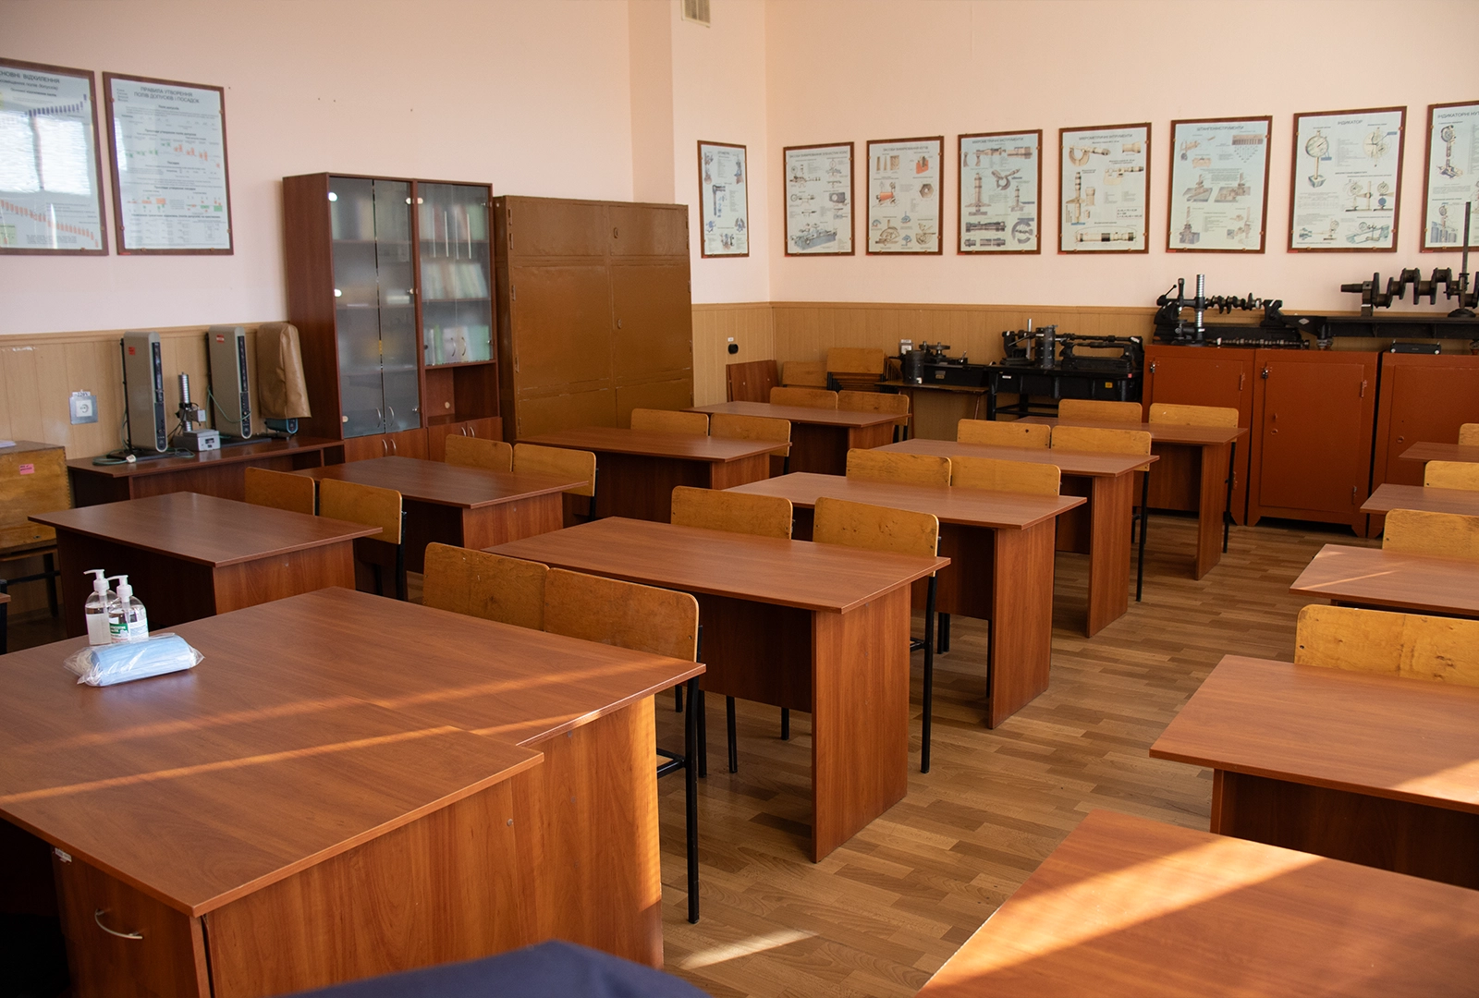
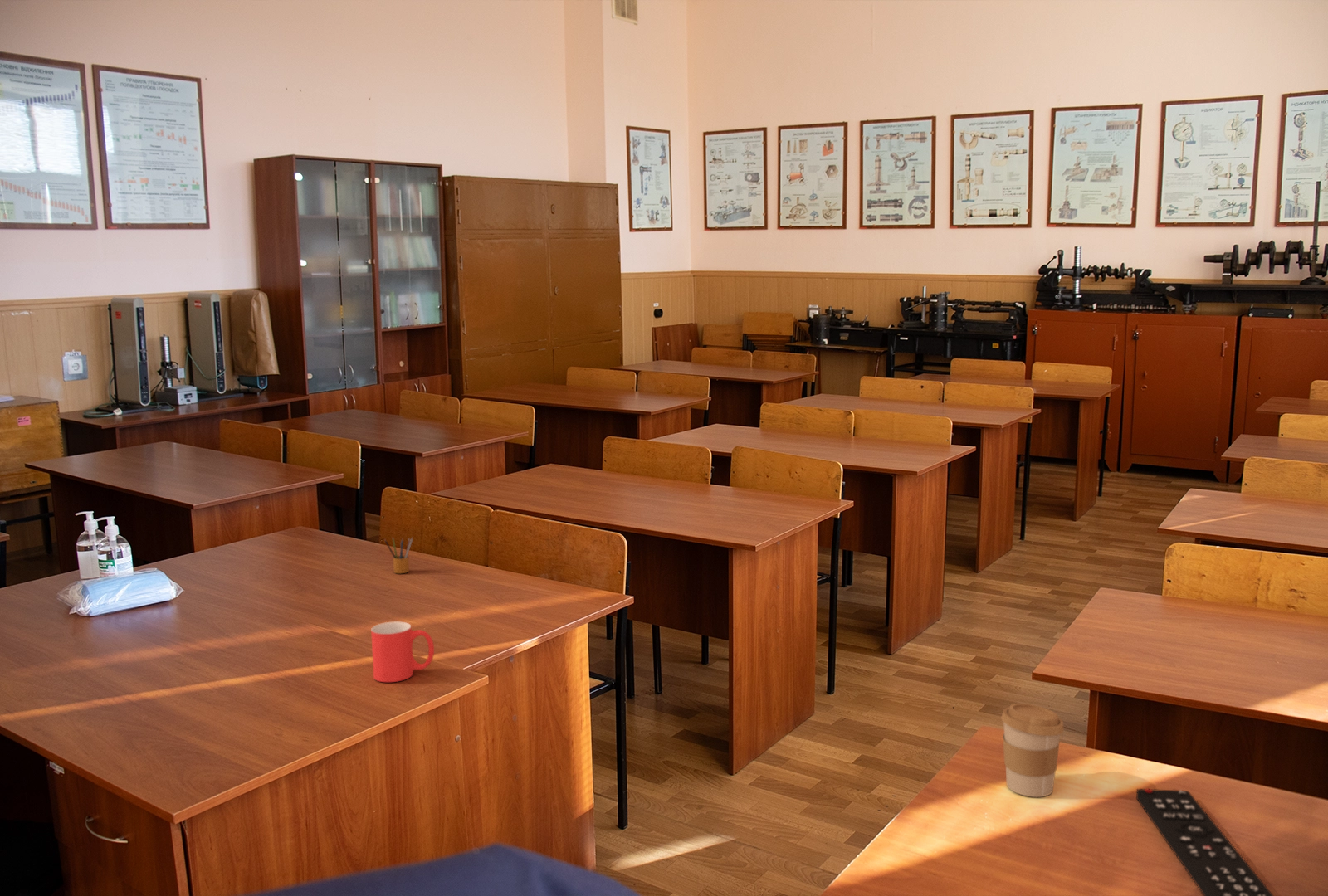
+ coffee cup [1000,703,1065,798]
+ mug [370,621,435,683]
+ pencil box [383,536,413,574]
+ remote control [1135,788,1274,896]
